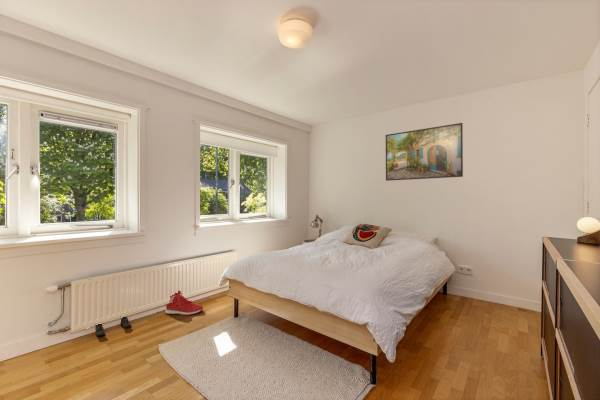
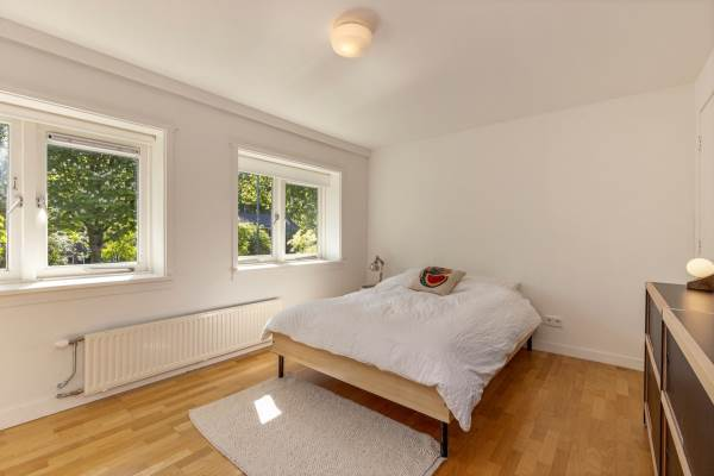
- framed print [385,122,464,182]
- boots [94,316,132,337]
- sneaker [164,290,204,316]
